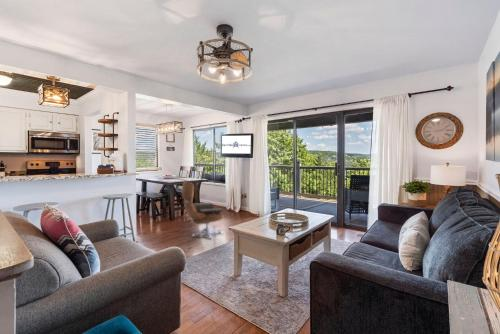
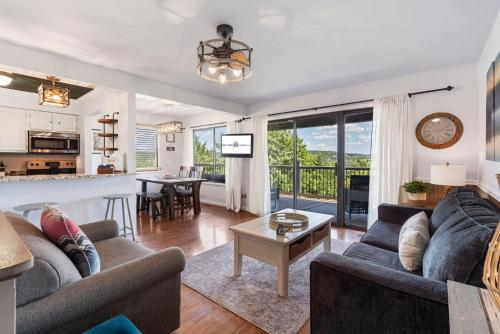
- lounge chair [181,179,224,240]
